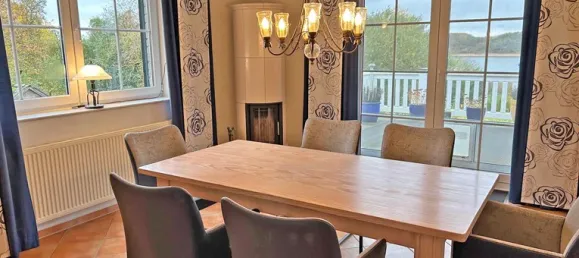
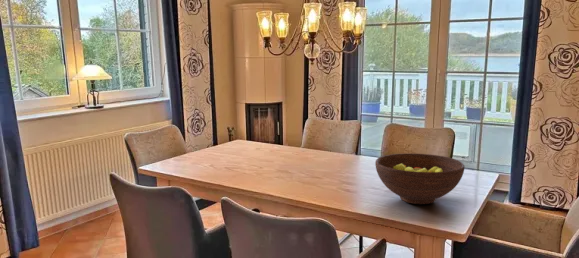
+ fruit bowl [374,152,465,205]
